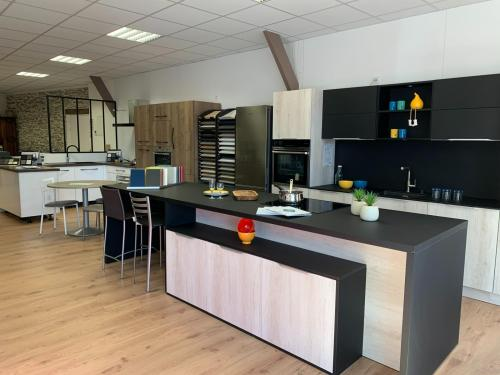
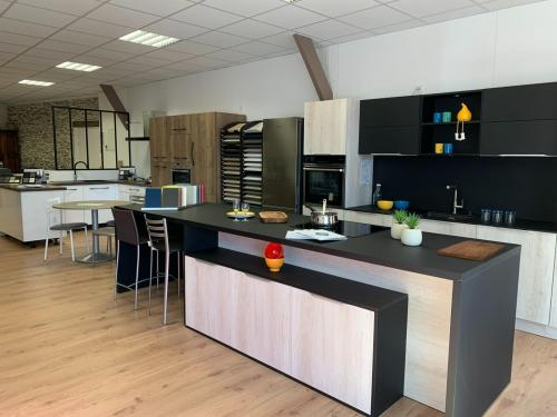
+ cutting board [436,239,506,261]
